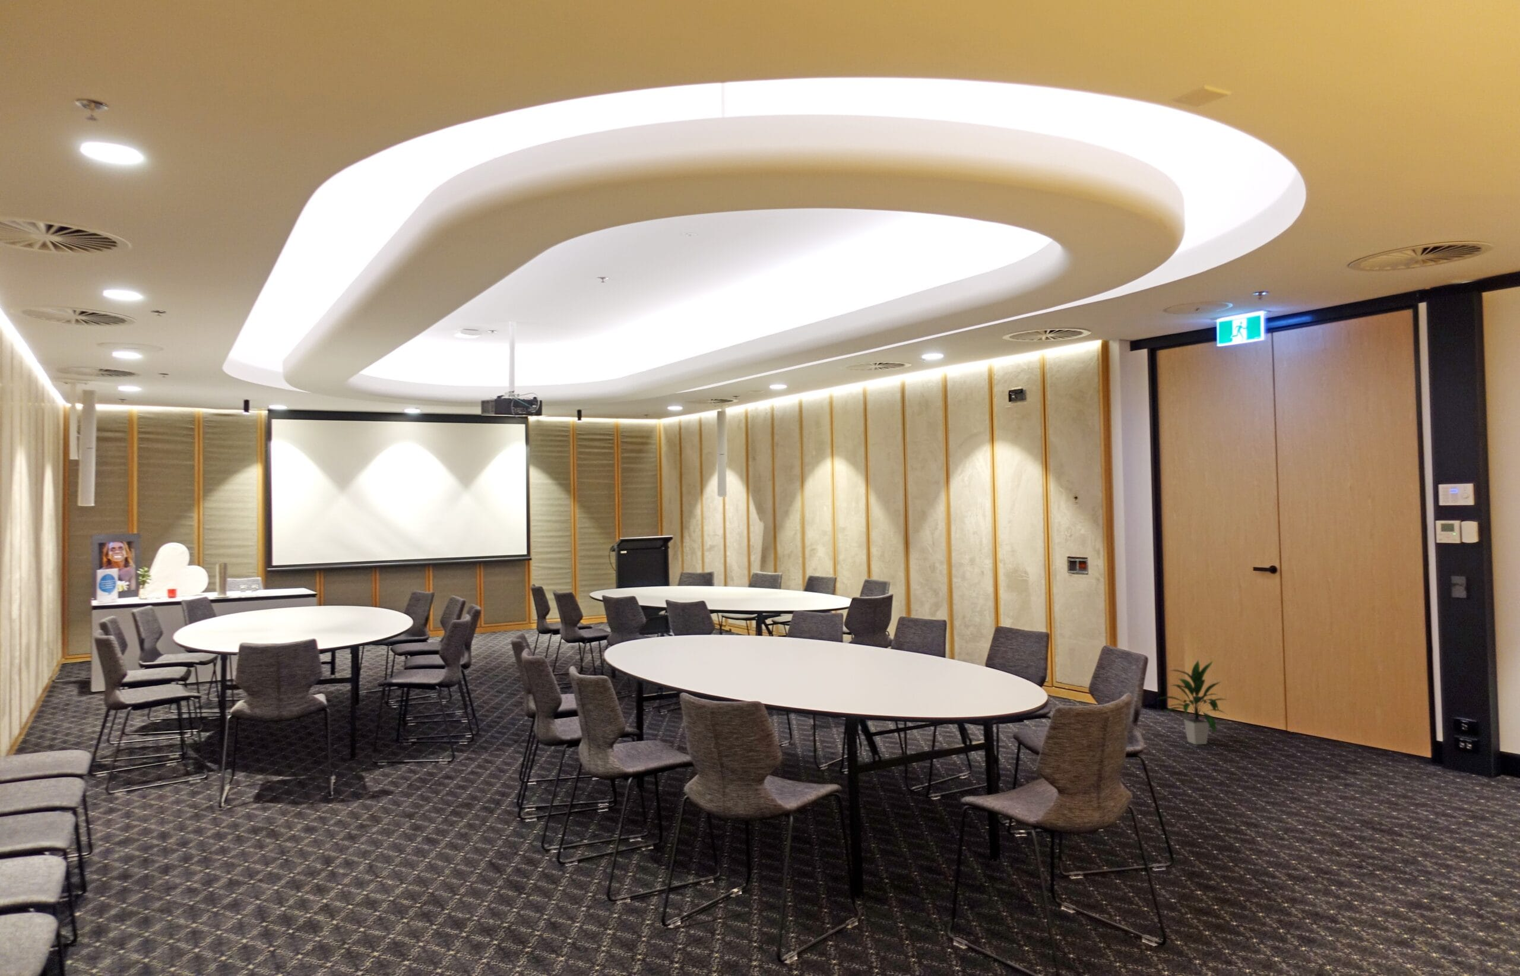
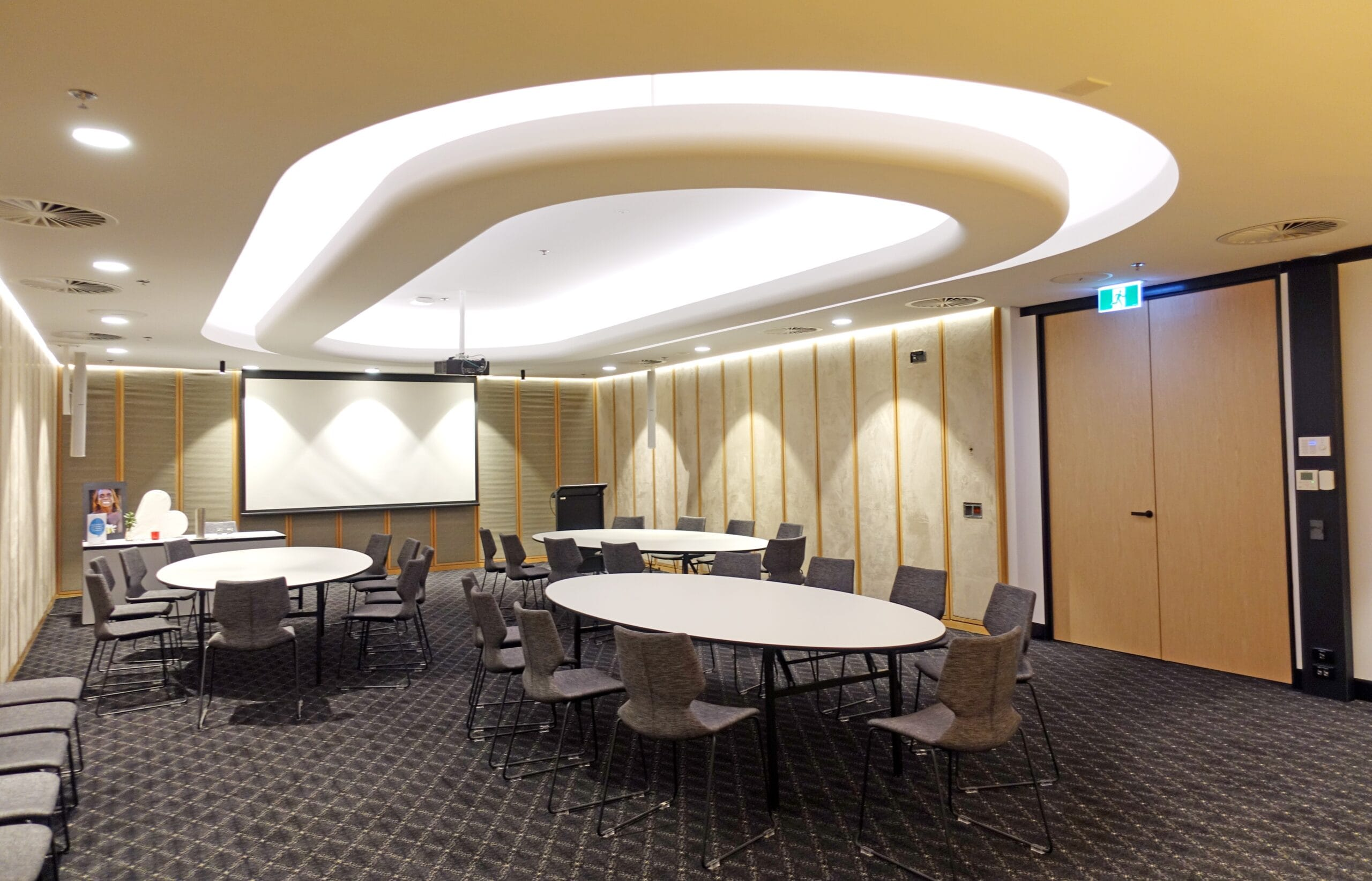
- indoor plant [1159,659,1229,746]
